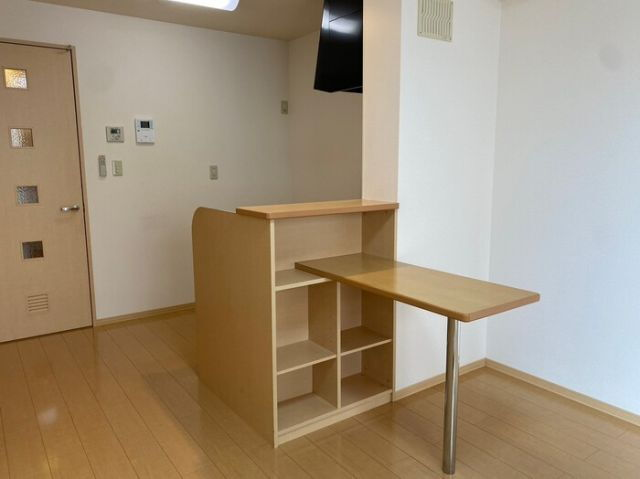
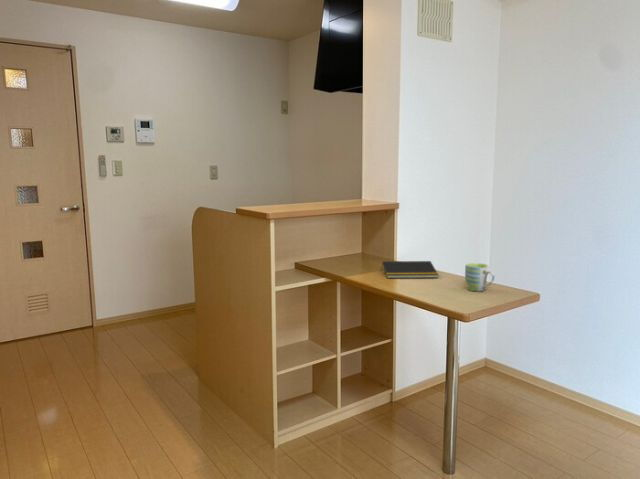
+ notepad [380,260,439,279]
+ mug [464,262,496,292]
